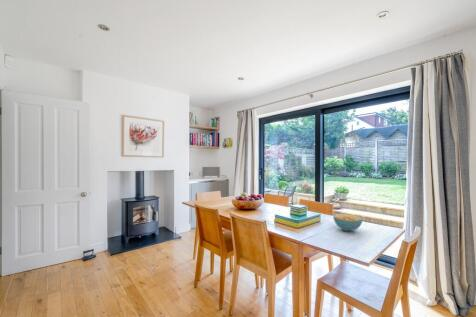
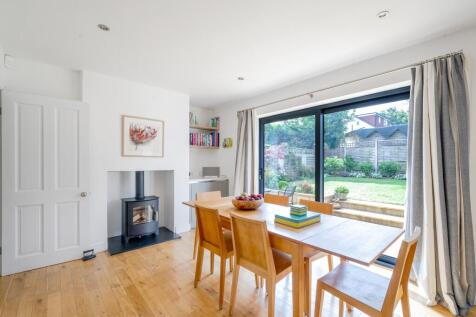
- cereal bowl [332,213,364,232]
